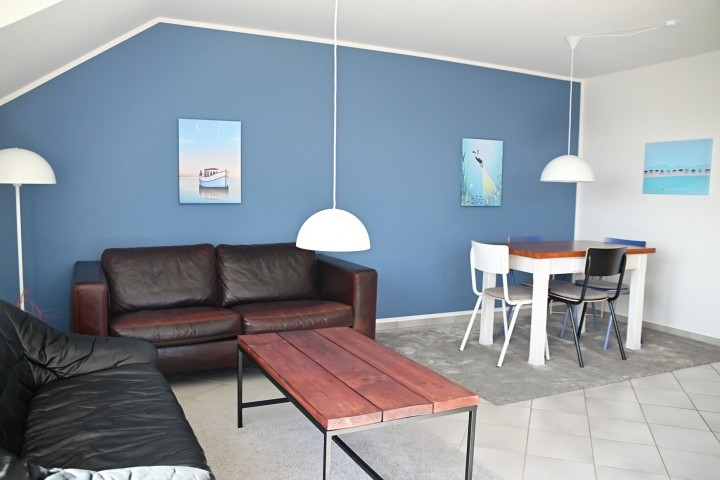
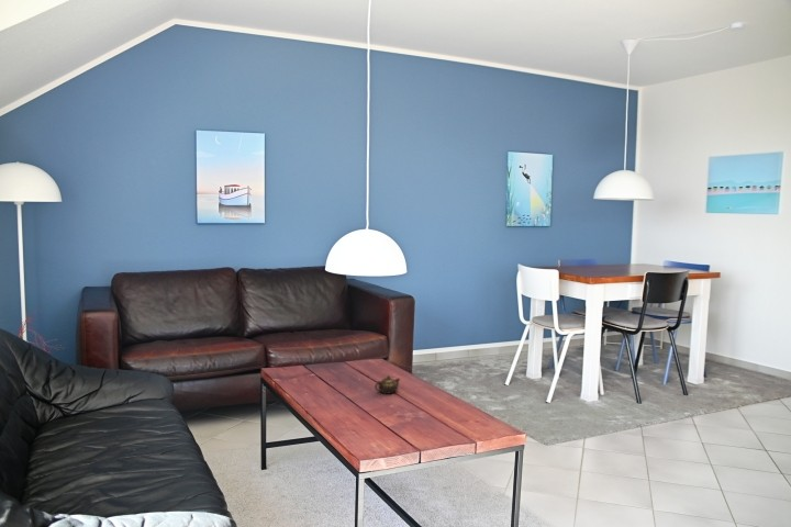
+ teapot [374,374,401,395]
